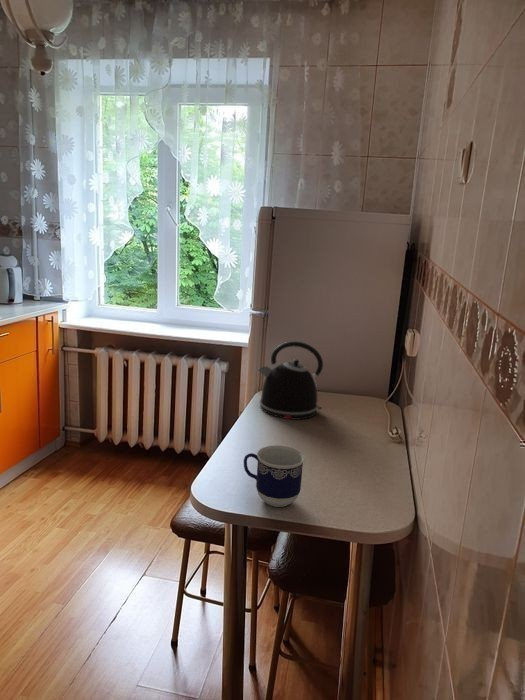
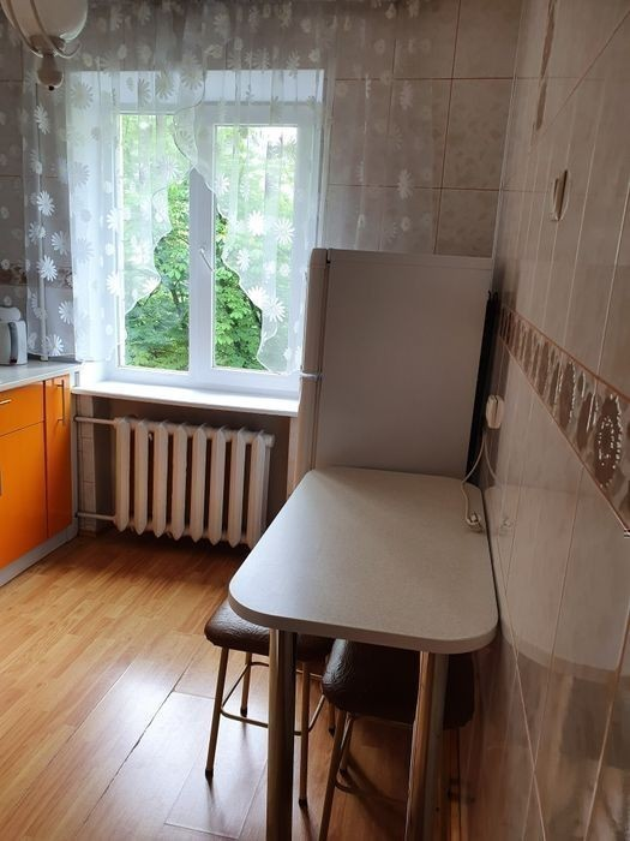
- cup [243,444,306,508]
- kettle [257,340,324,421]
